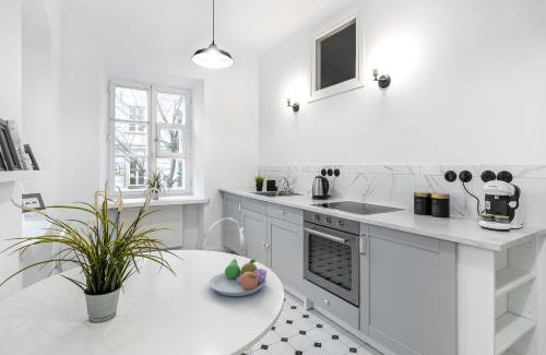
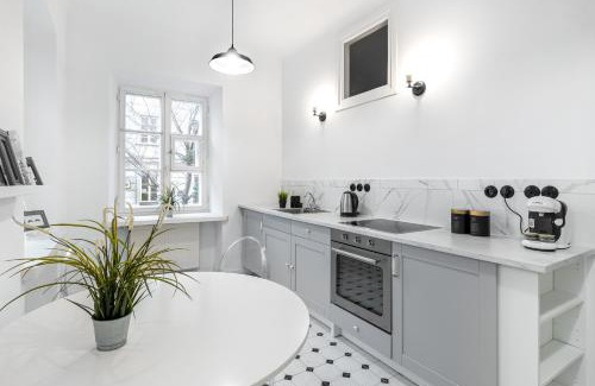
- fruit bowl [209,258,268,297]
